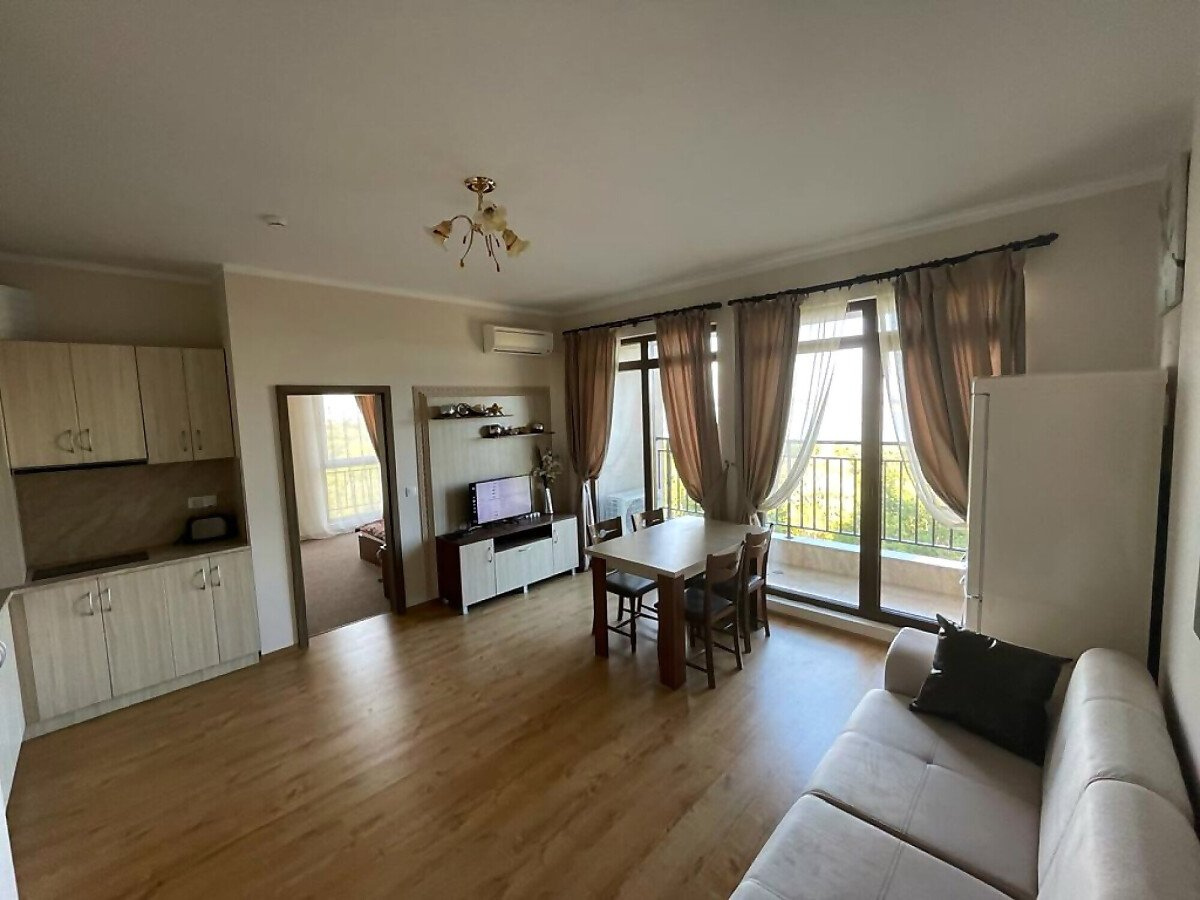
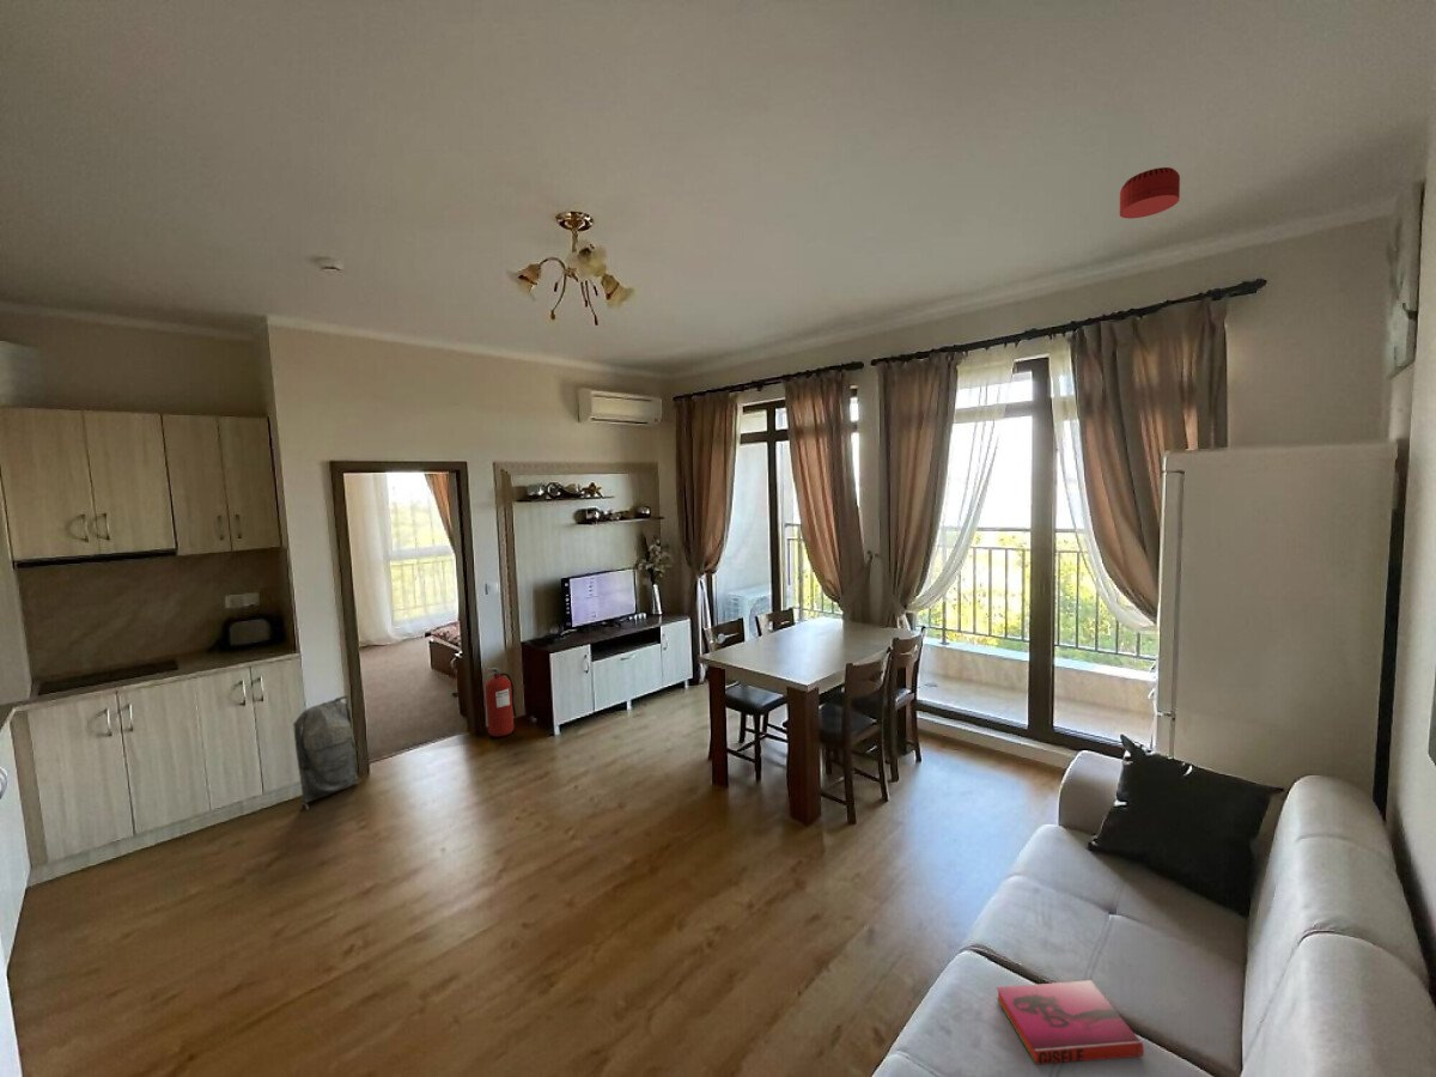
+ buddha head [292,694,360,810]
+ hardback book [996,979,1145,1066]
+ smoke detector [1119,166,1181,220]
+ fire extinguisher [483,667,518,737]
